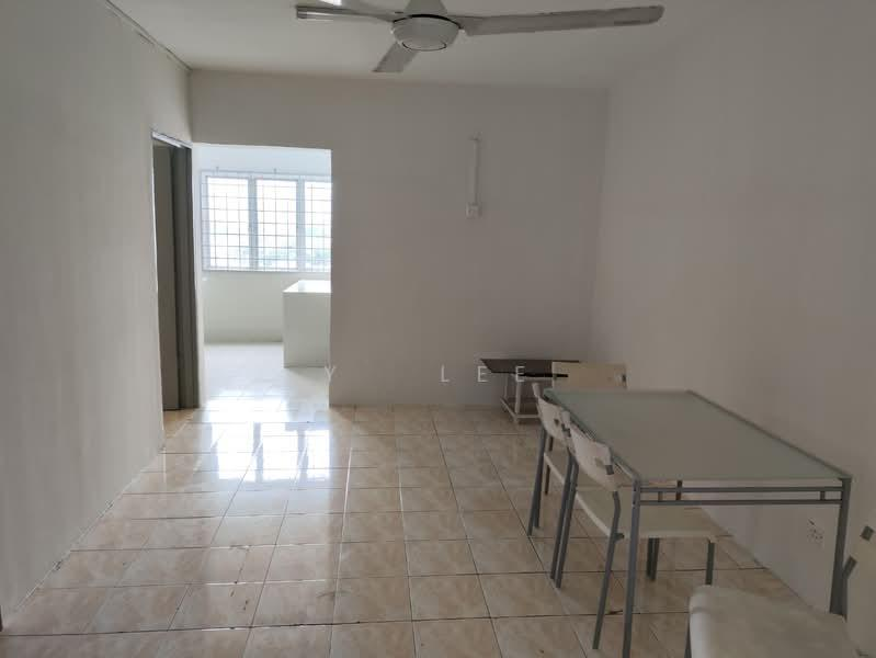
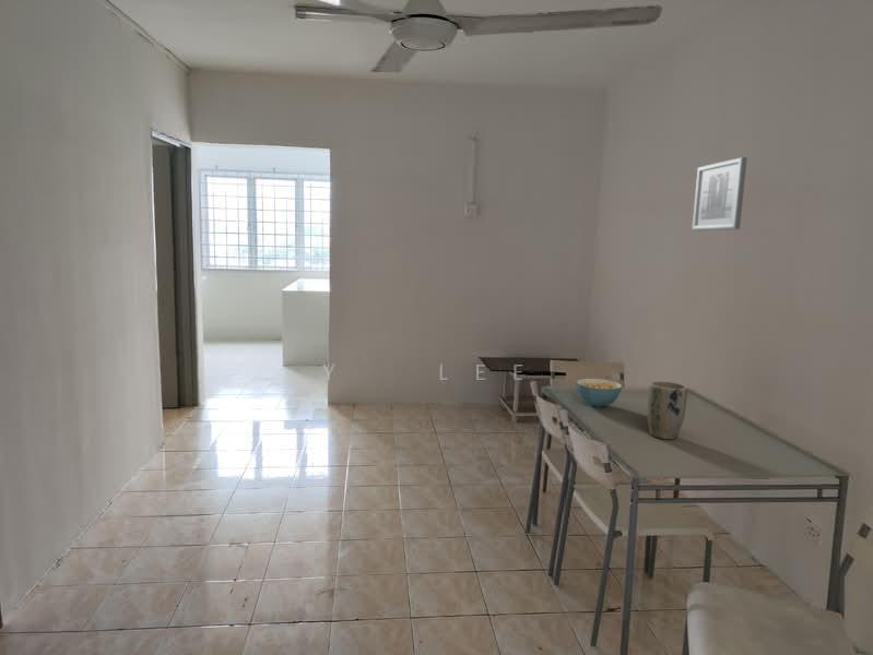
+ plant pot [647,380,688,441]
+ cereal bowl [575,378,623,408]
+ wall art [691,156,748,231]
